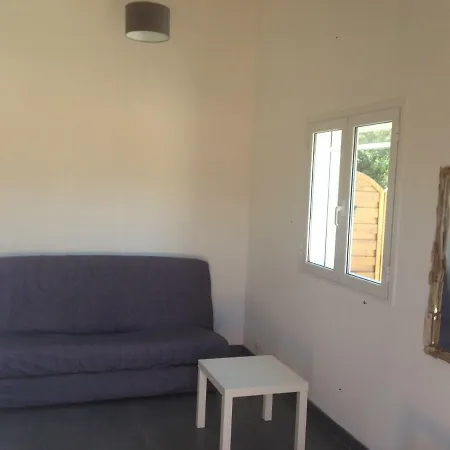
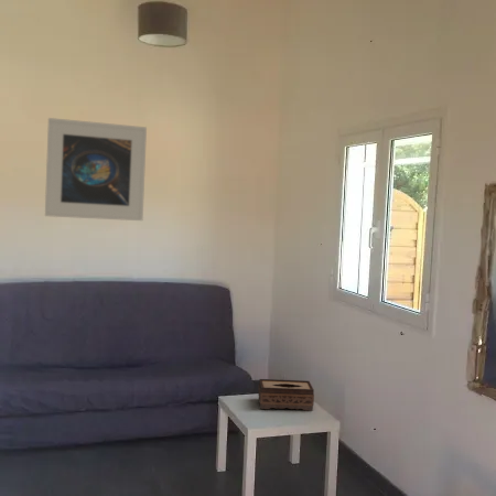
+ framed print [44,117,148,222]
+ tissue box [257,378,315,412]
